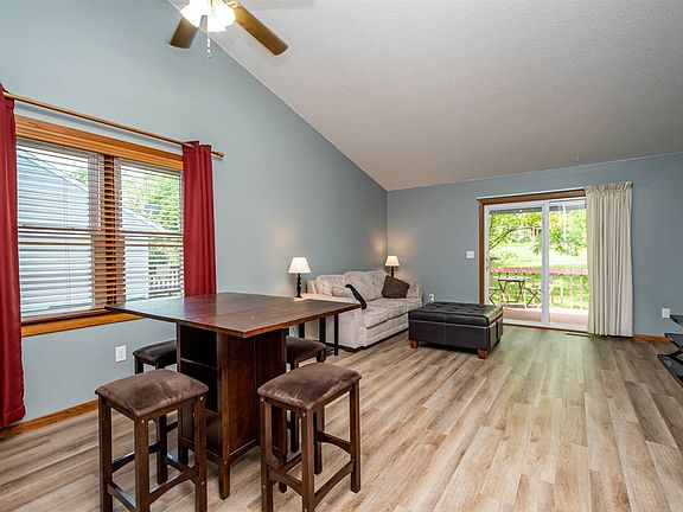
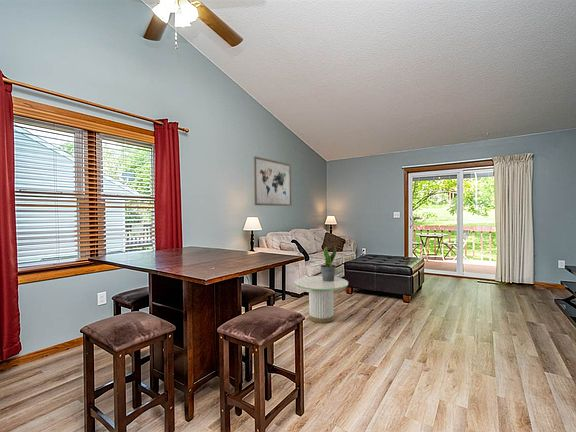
+ side table [293,275,349,324]
+ potted plant [319,246,337,282]
+ wall art [253,155,293,207]
